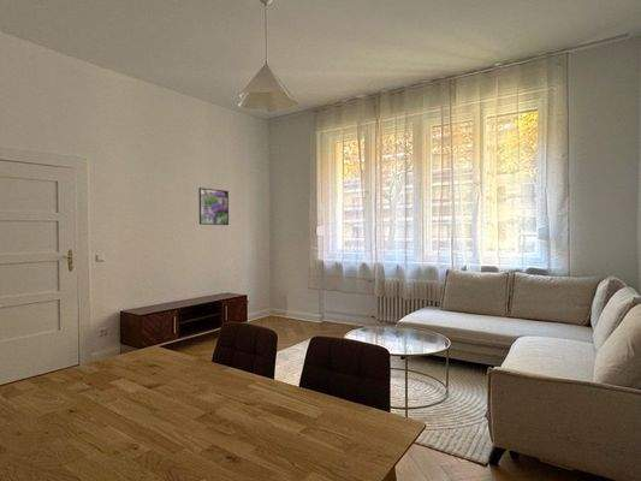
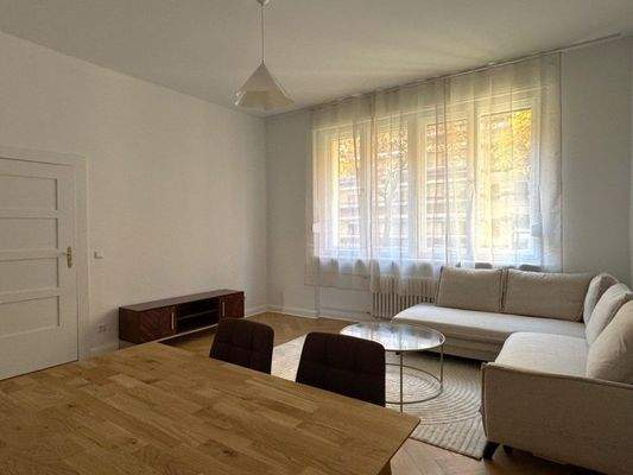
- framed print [197,186,230,226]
